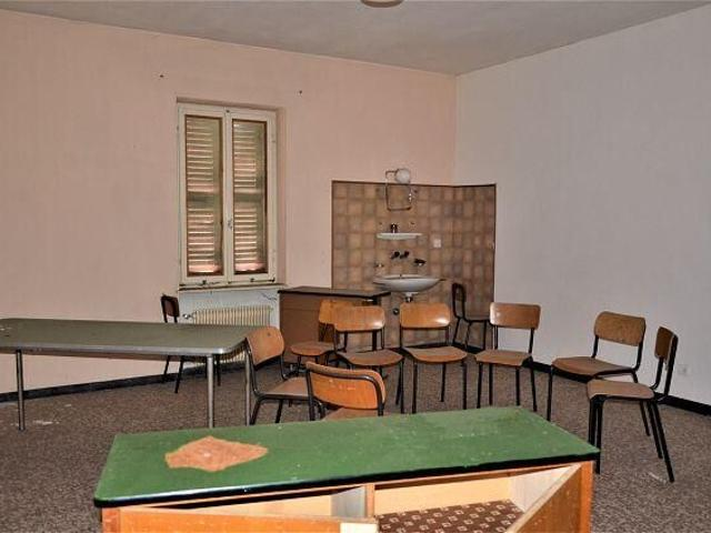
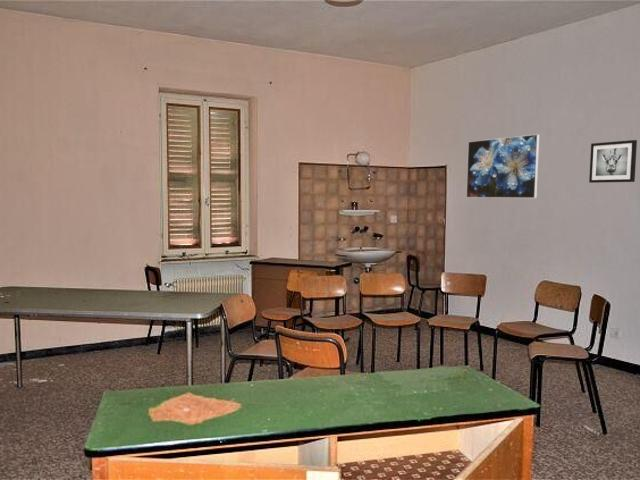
+ wall art [588,139,638,184]
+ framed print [465,133,541,199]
